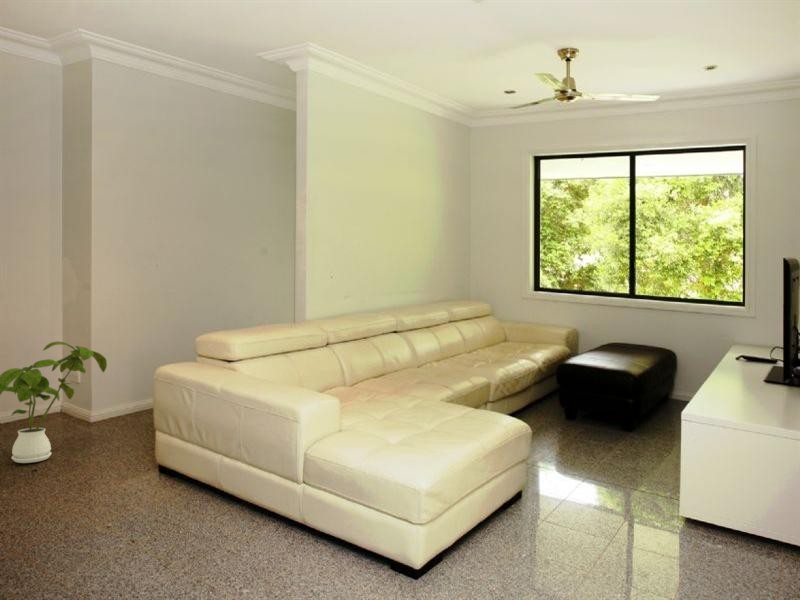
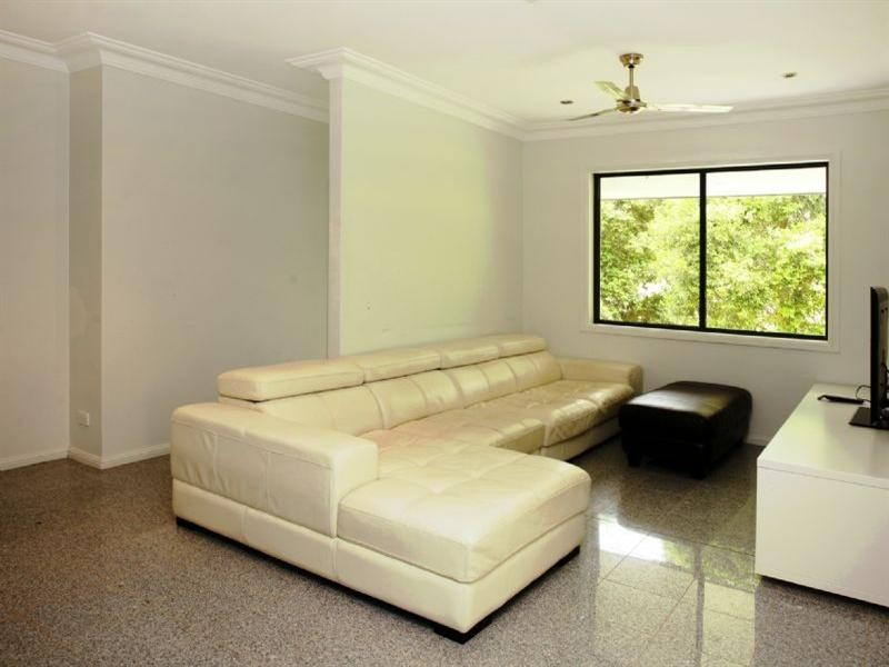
- house plant [0,340,108,464]
